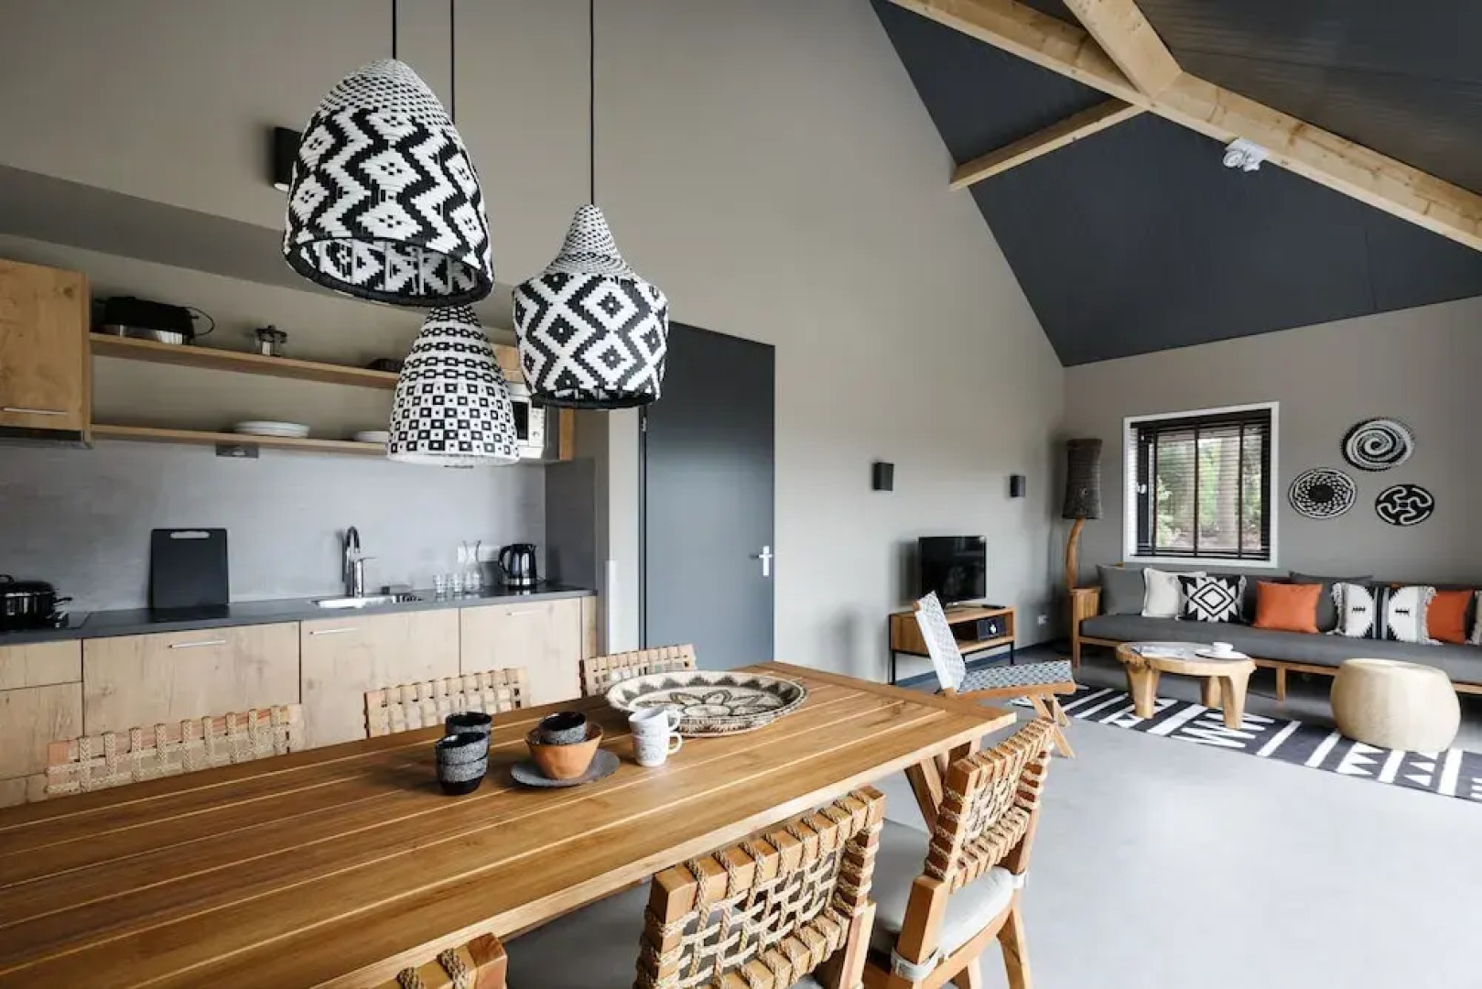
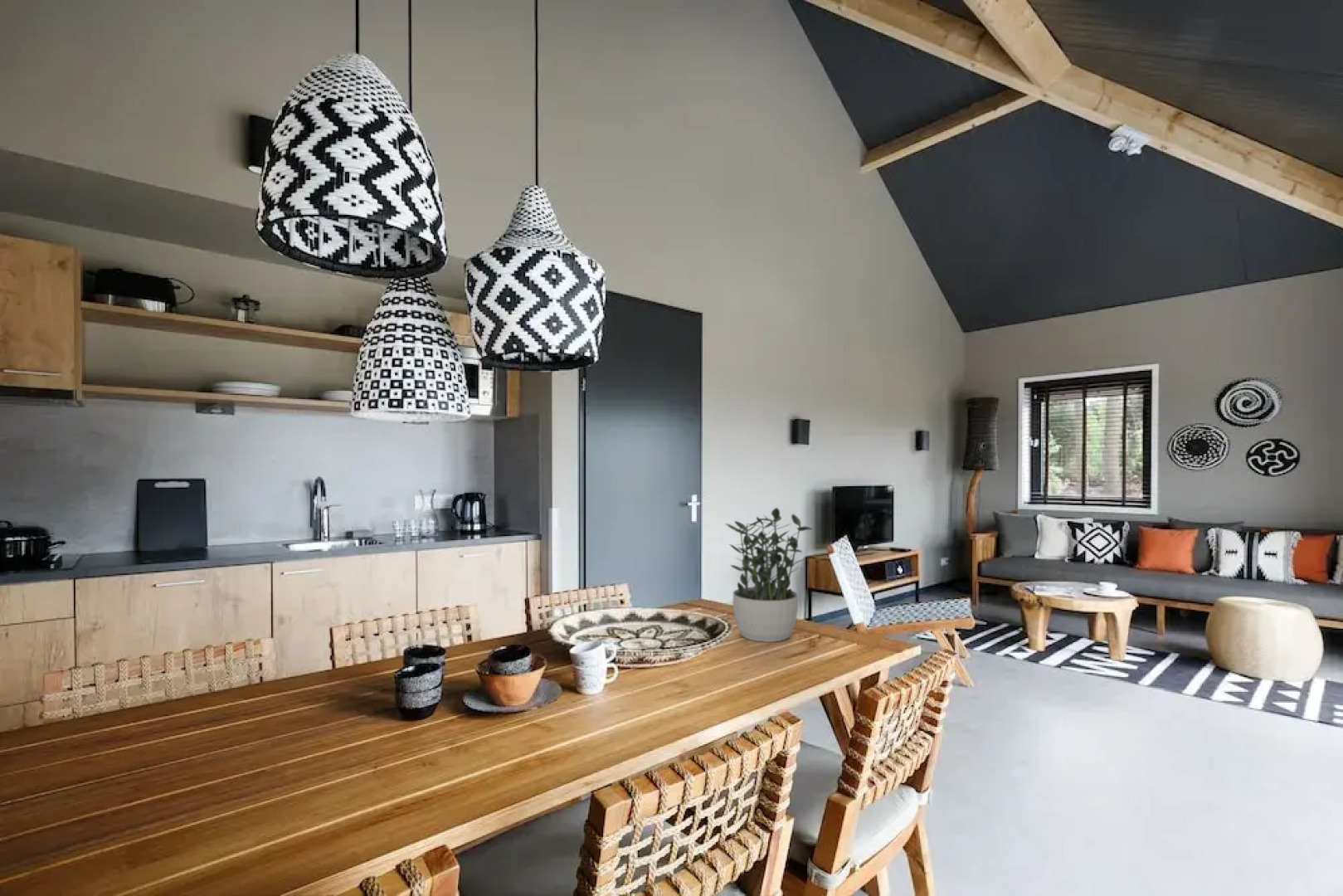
+ potted plant [724,507,813,643]
